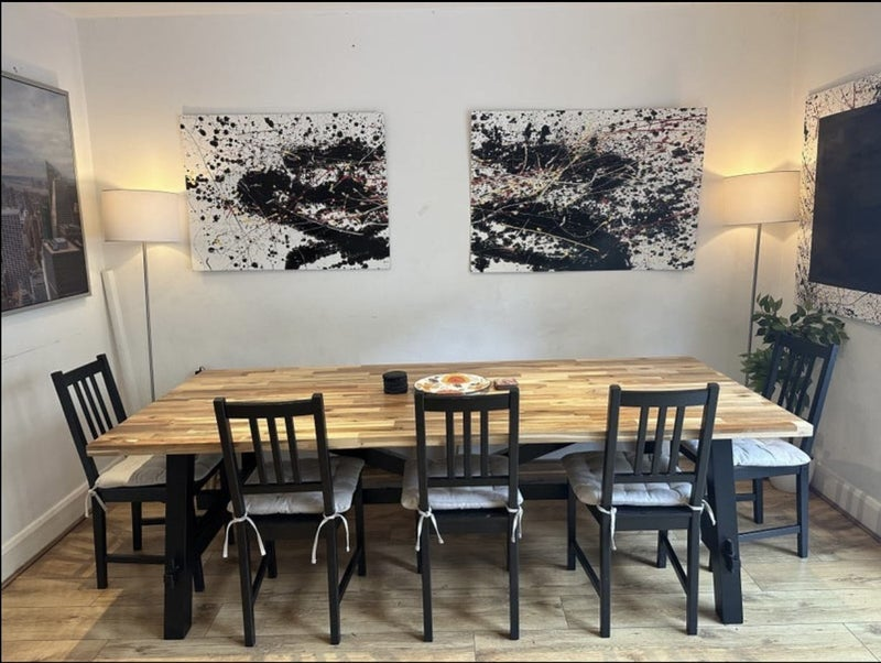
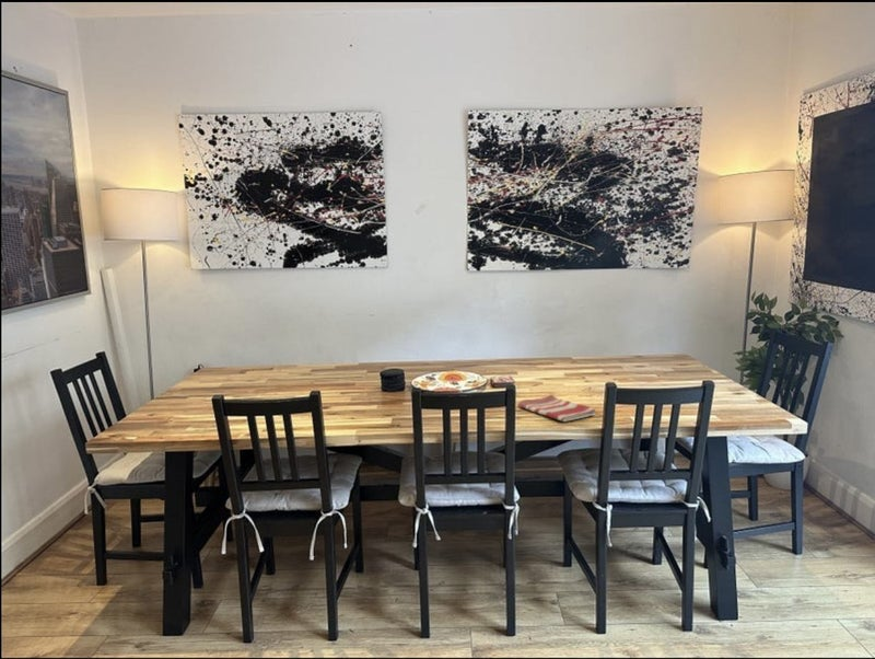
+ dish towel [517,394,596,423]
